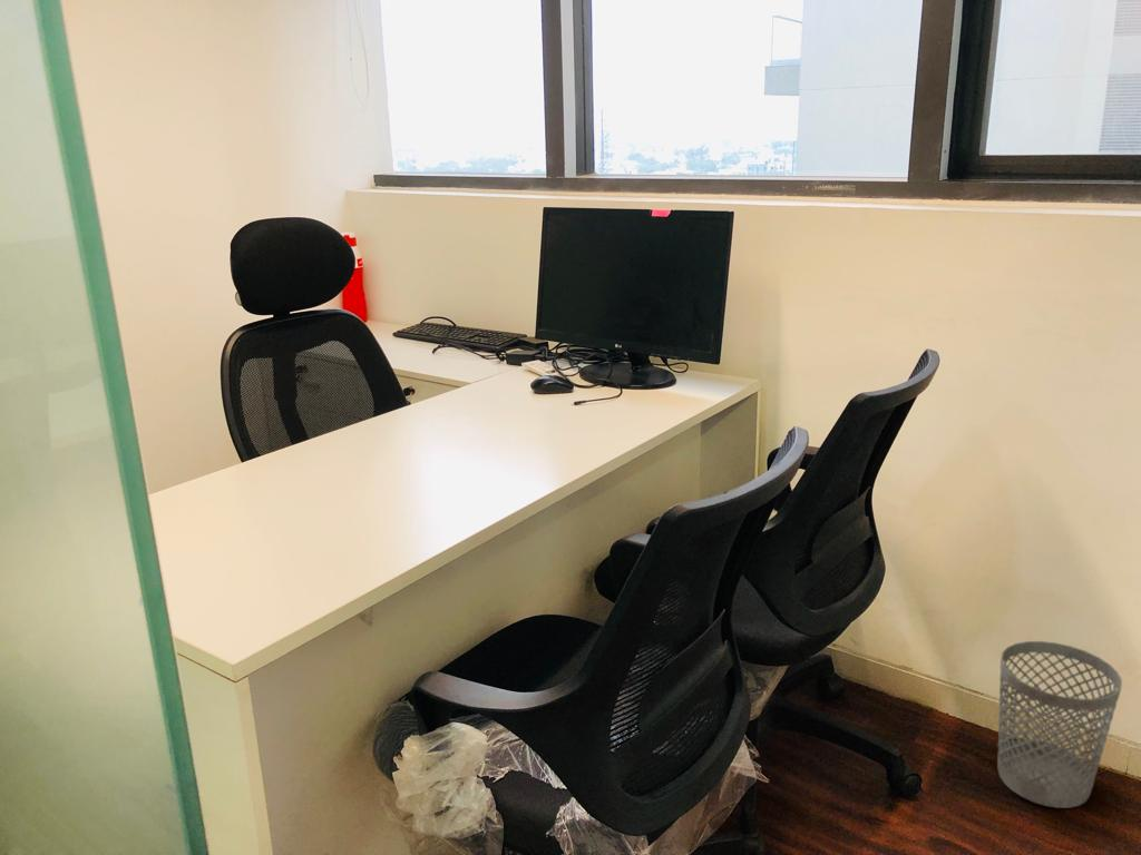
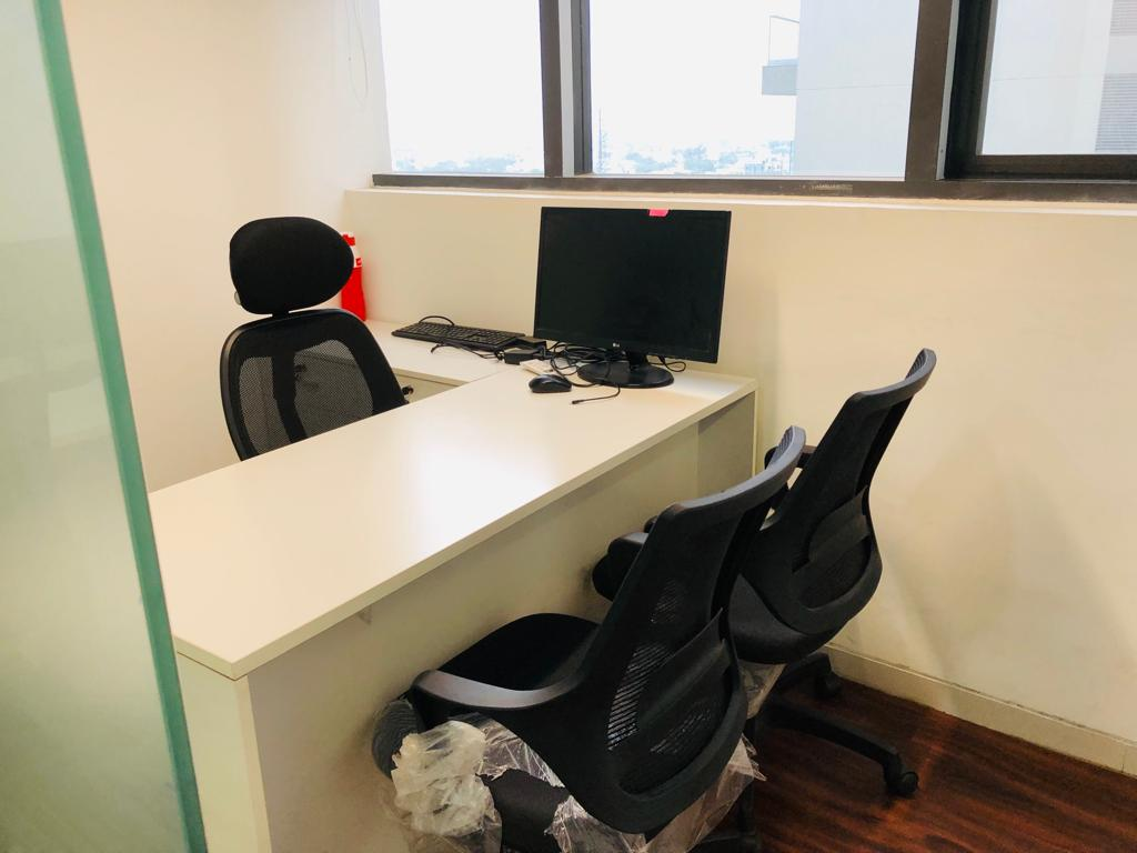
- wastebasket [996,640,1123,809]
